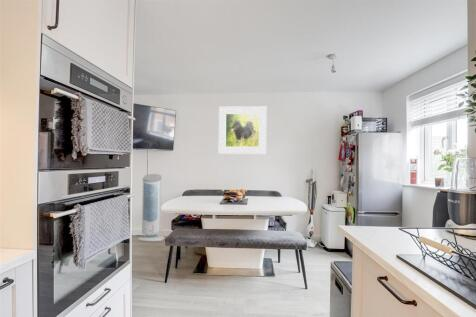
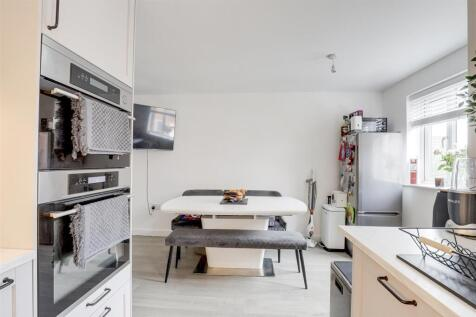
- air purifier [136,173,166,242]
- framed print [218,105,267,155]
